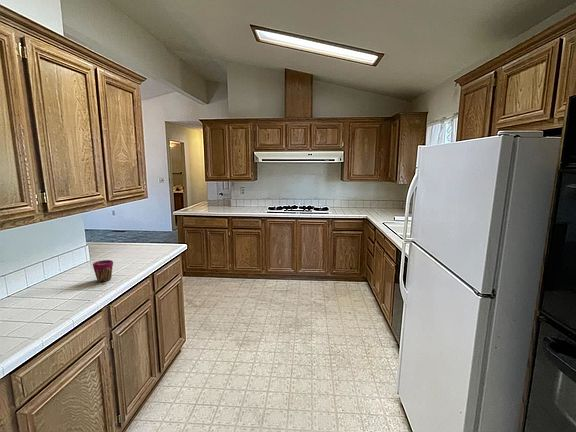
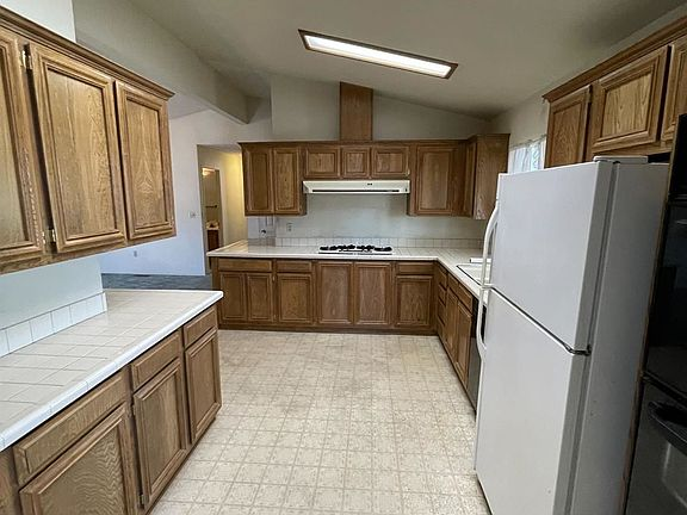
- cup [92,259,114,282]
